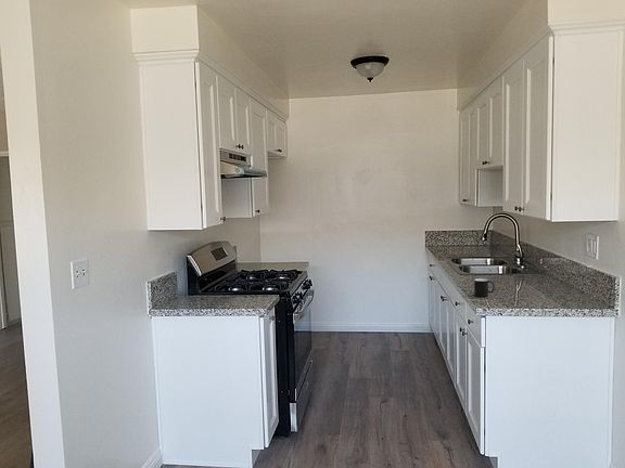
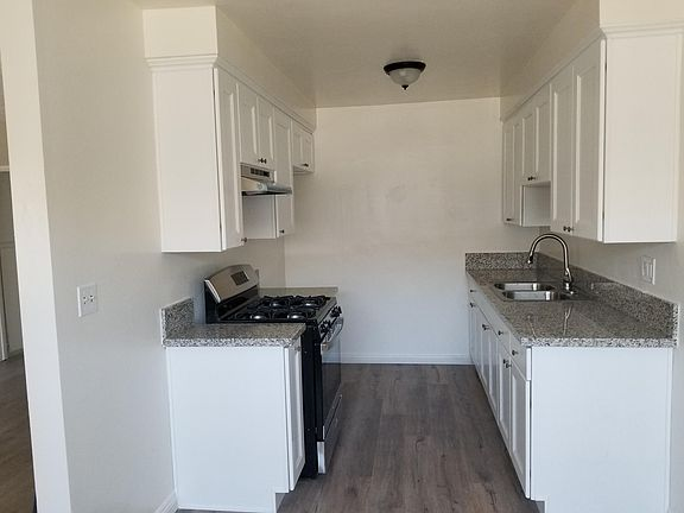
- cup [473,277,496,298]
